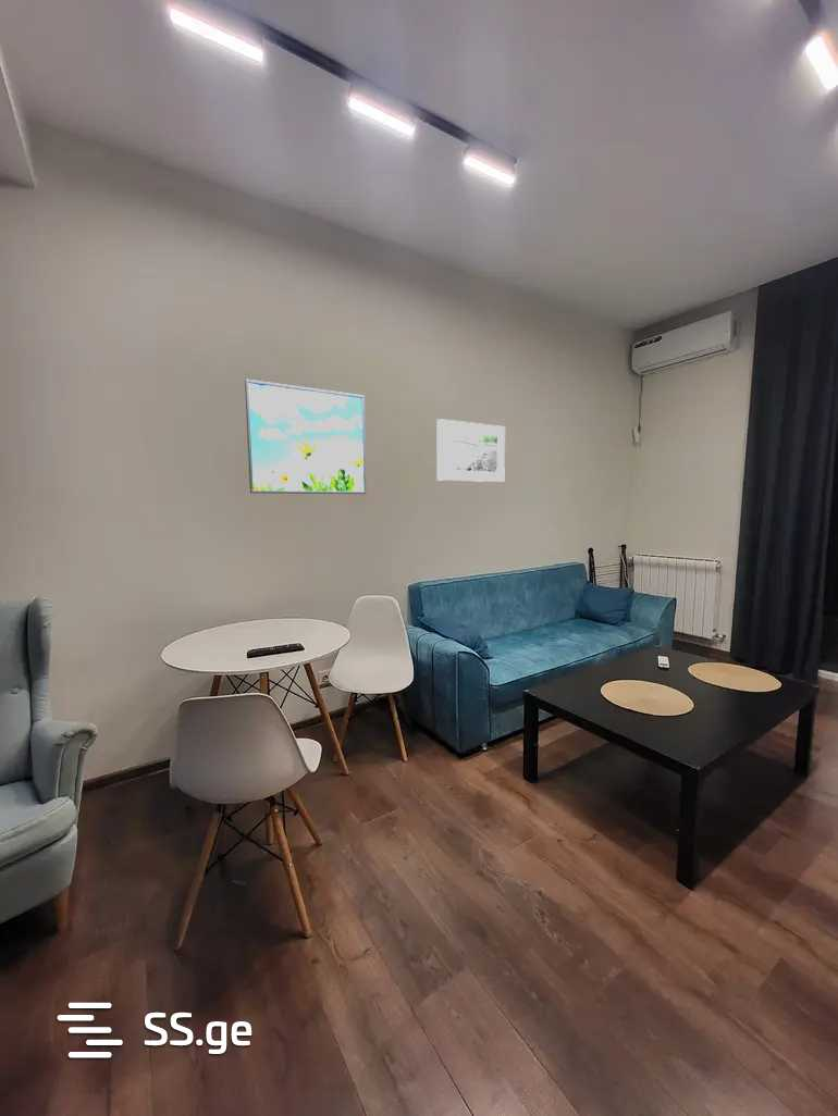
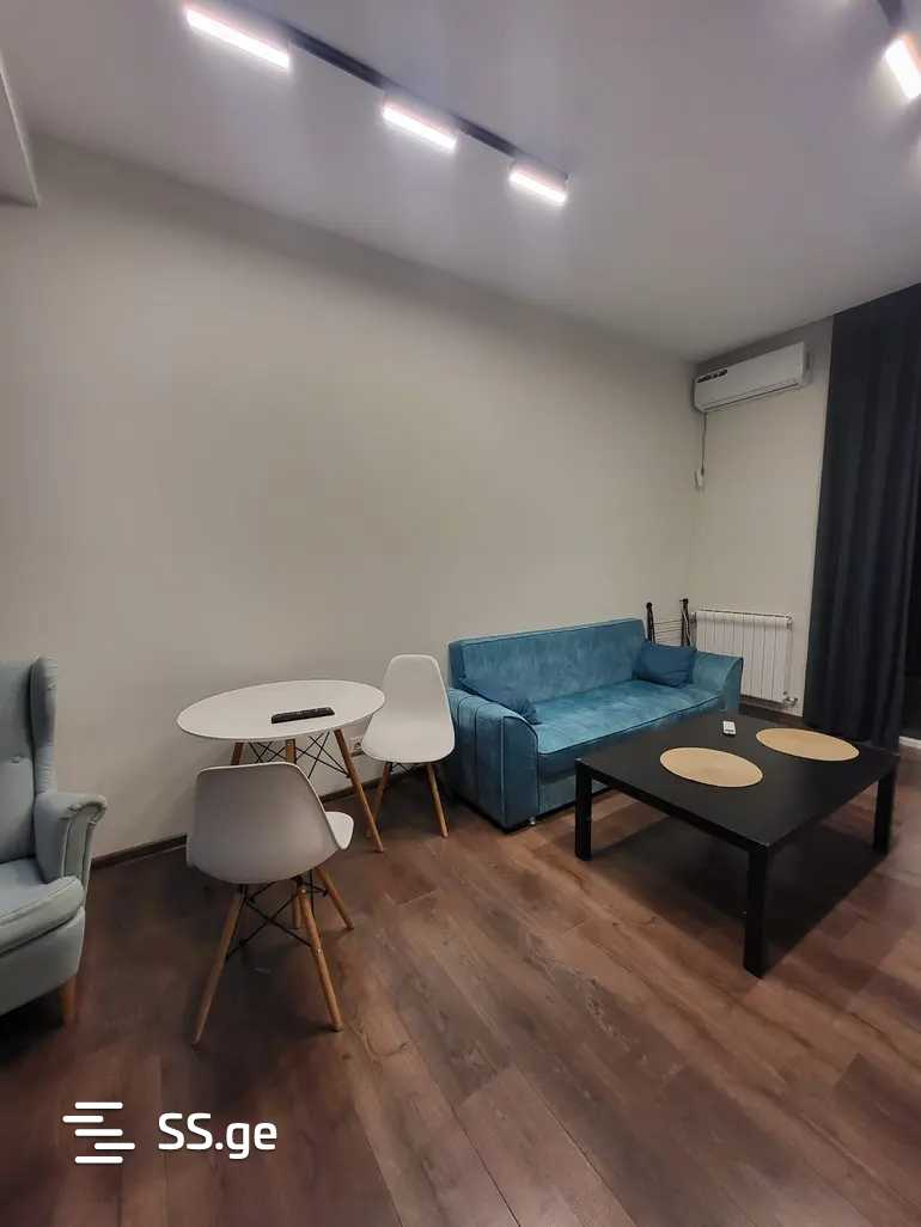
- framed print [436,418,506,483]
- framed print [244,379,367,495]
